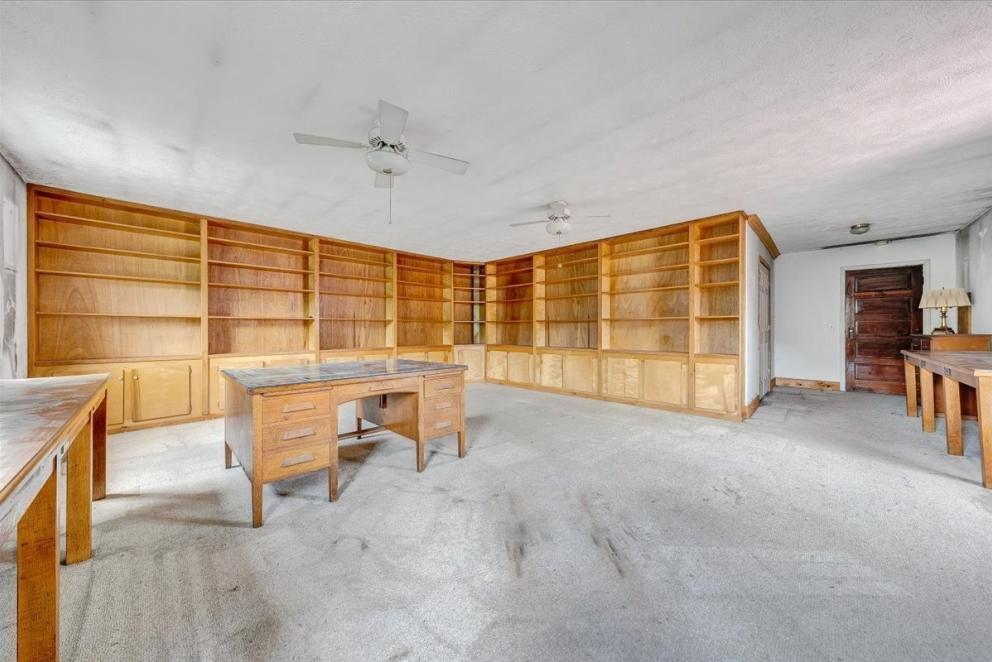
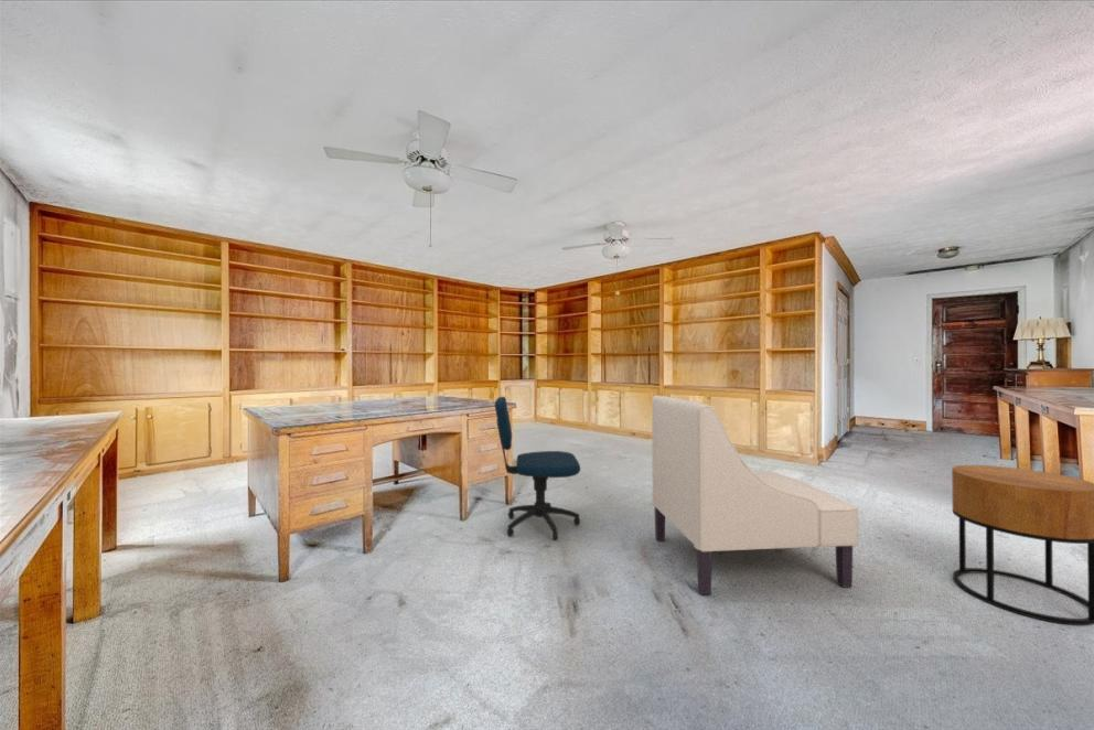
+ chair [651,395,860,595]
+ office chair [494,396,581,541]
+ side table [951,464,1094,626]
